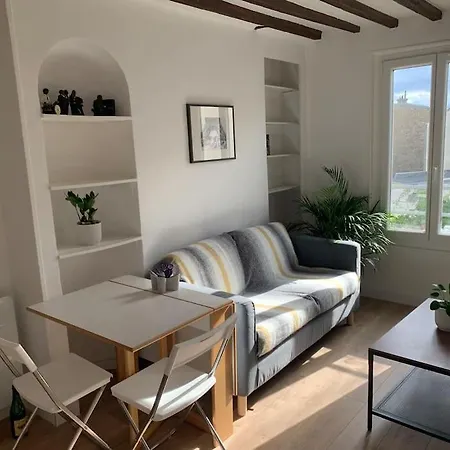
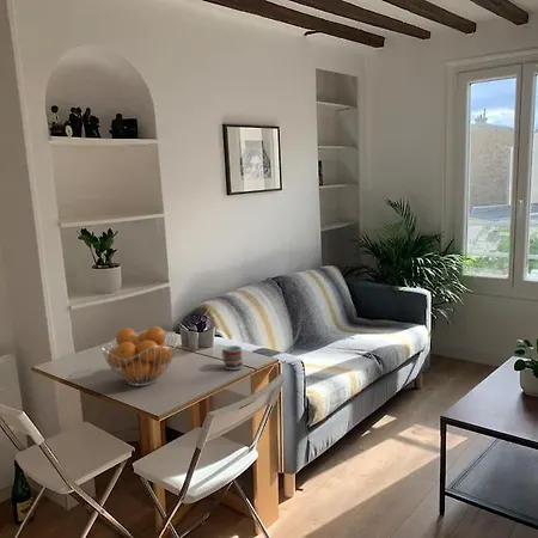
+ cup [221,344,244,371]
+ fruit basket [100,325,178,387]
